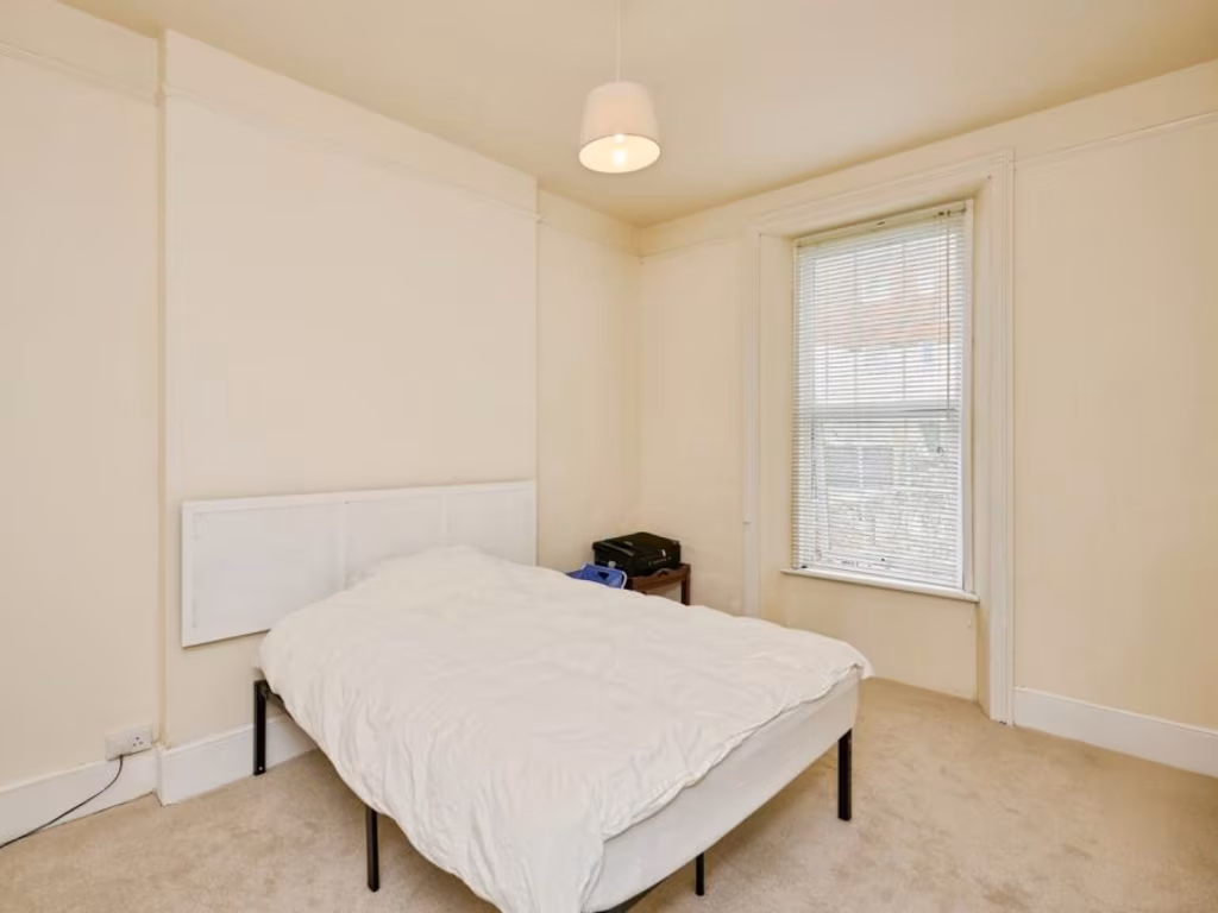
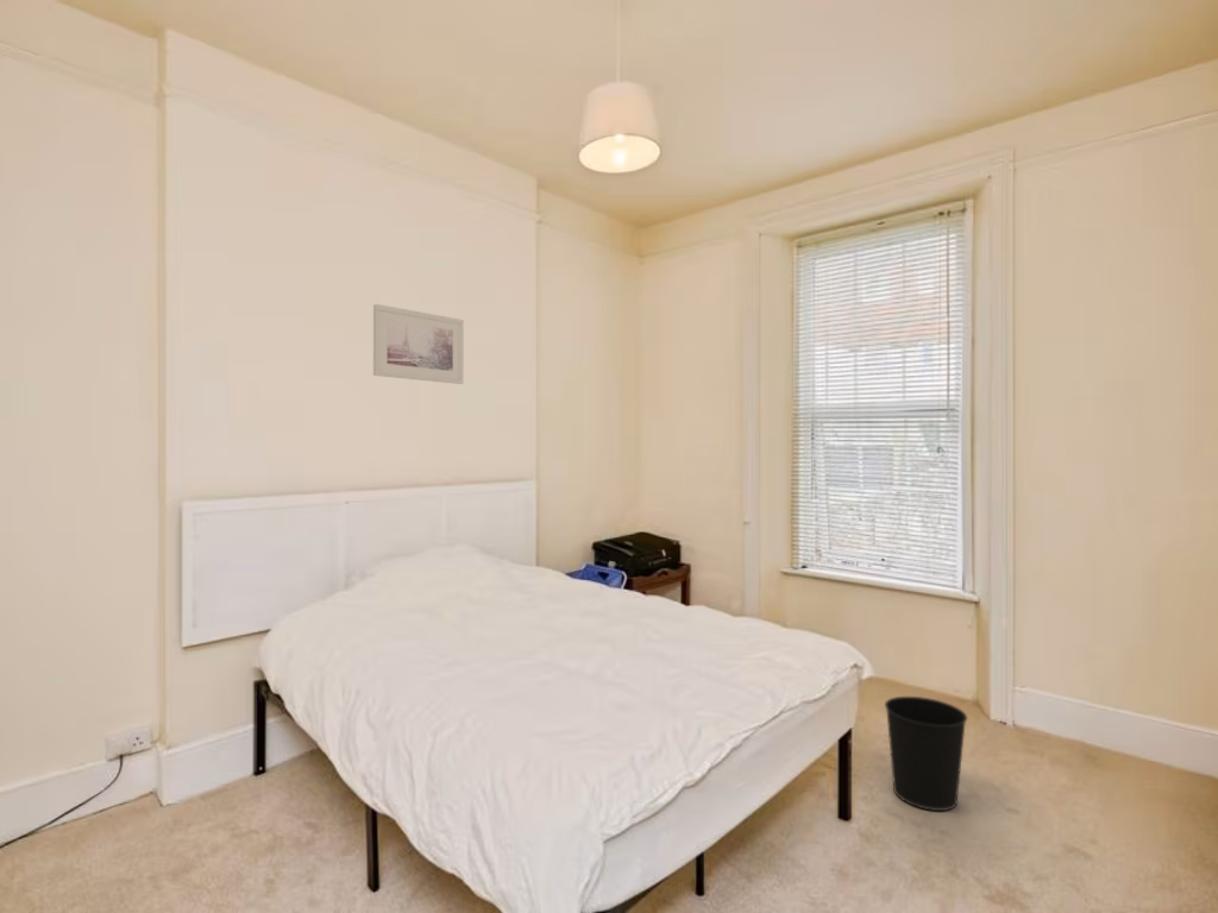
+ wastebasket [884,695,968,812]
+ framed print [372,303,465,385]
